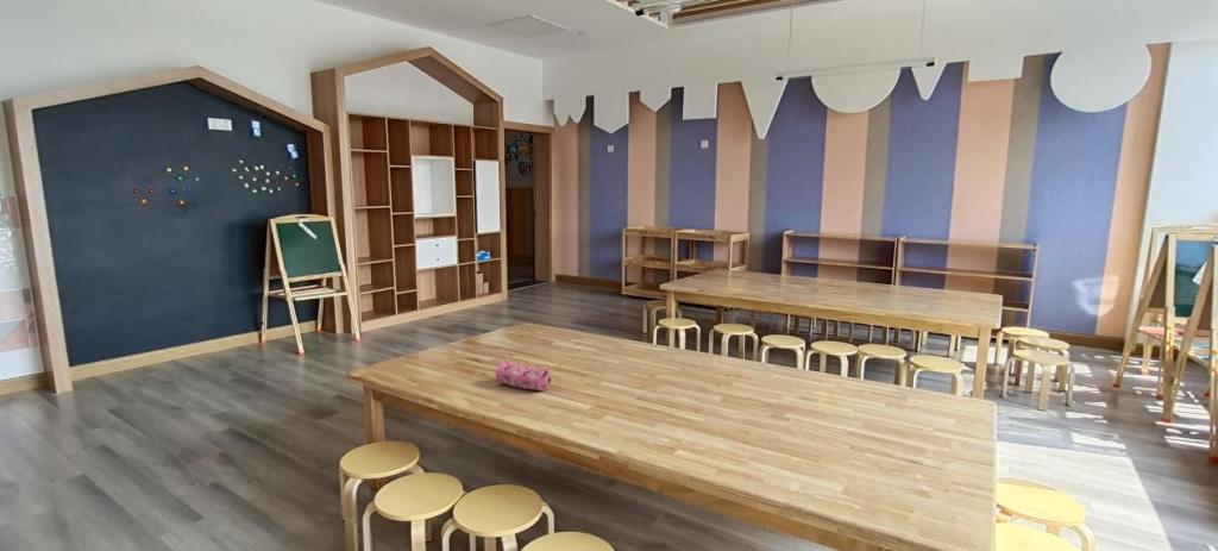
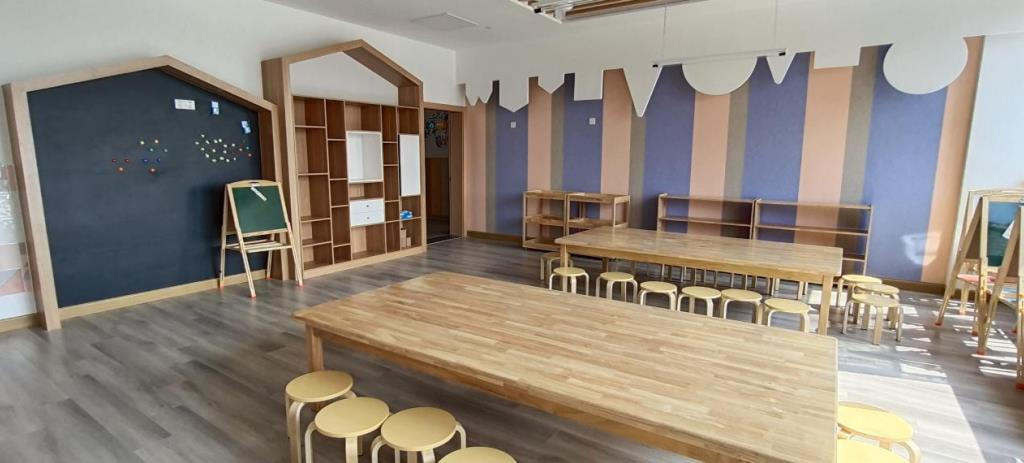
- pencil case [495,359,552,392]
